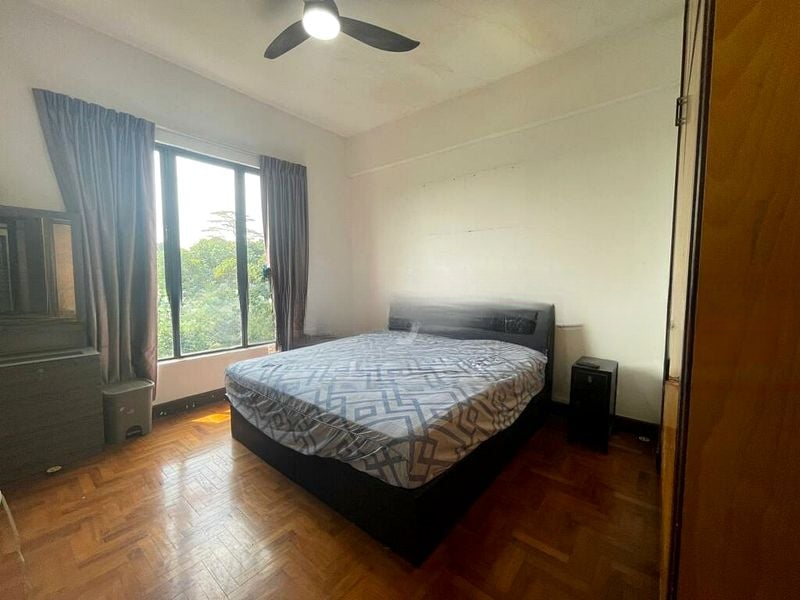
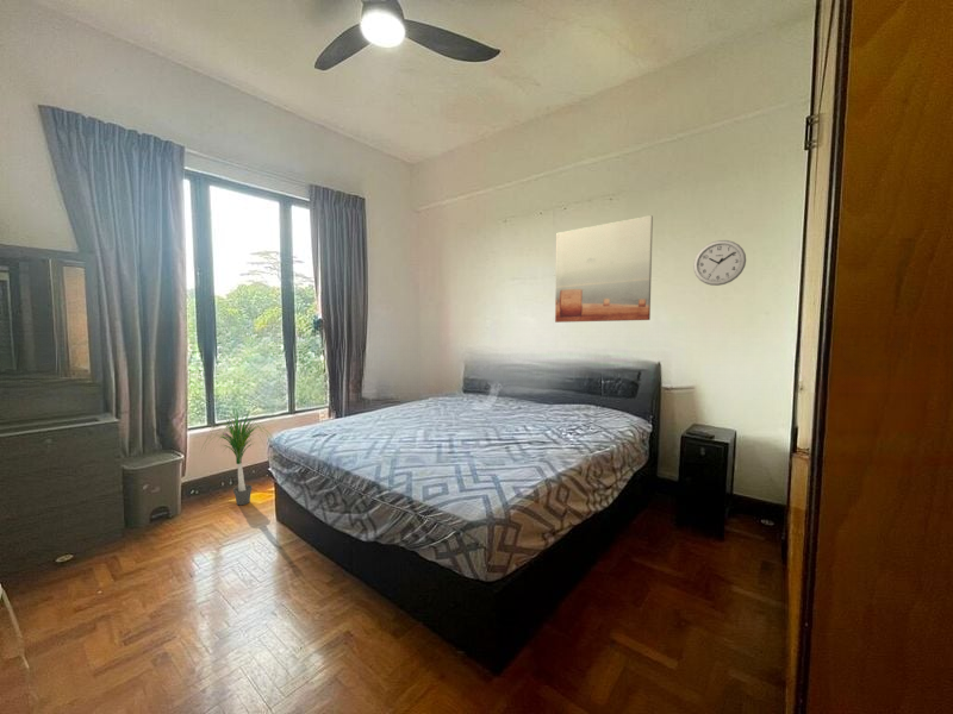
+ potted plant [198,406,273,506]
+ wall clock [692,239,747,287]
+ wall art [554,214,654,324]
